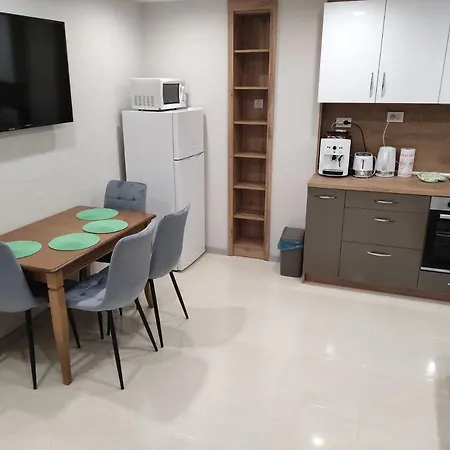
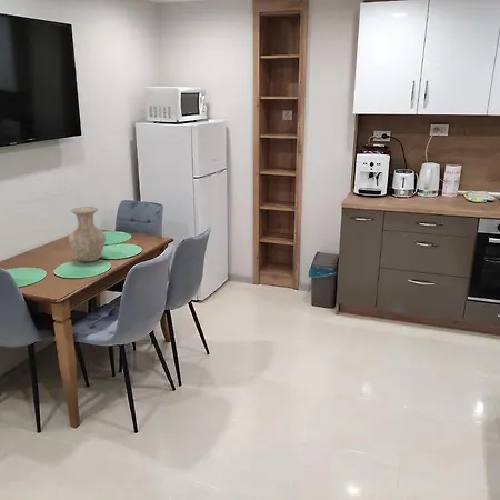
+ vase [68,206,107,263]
